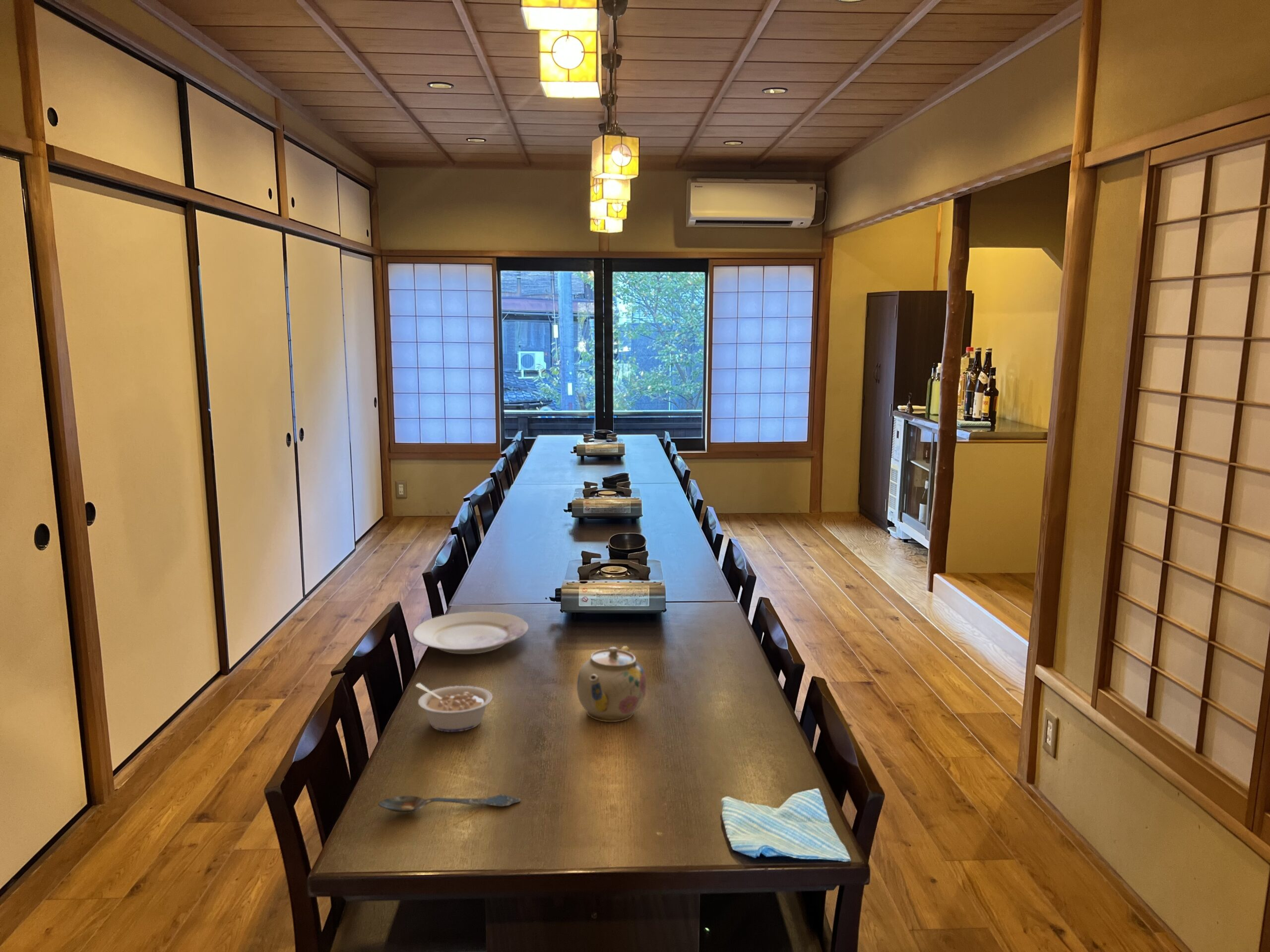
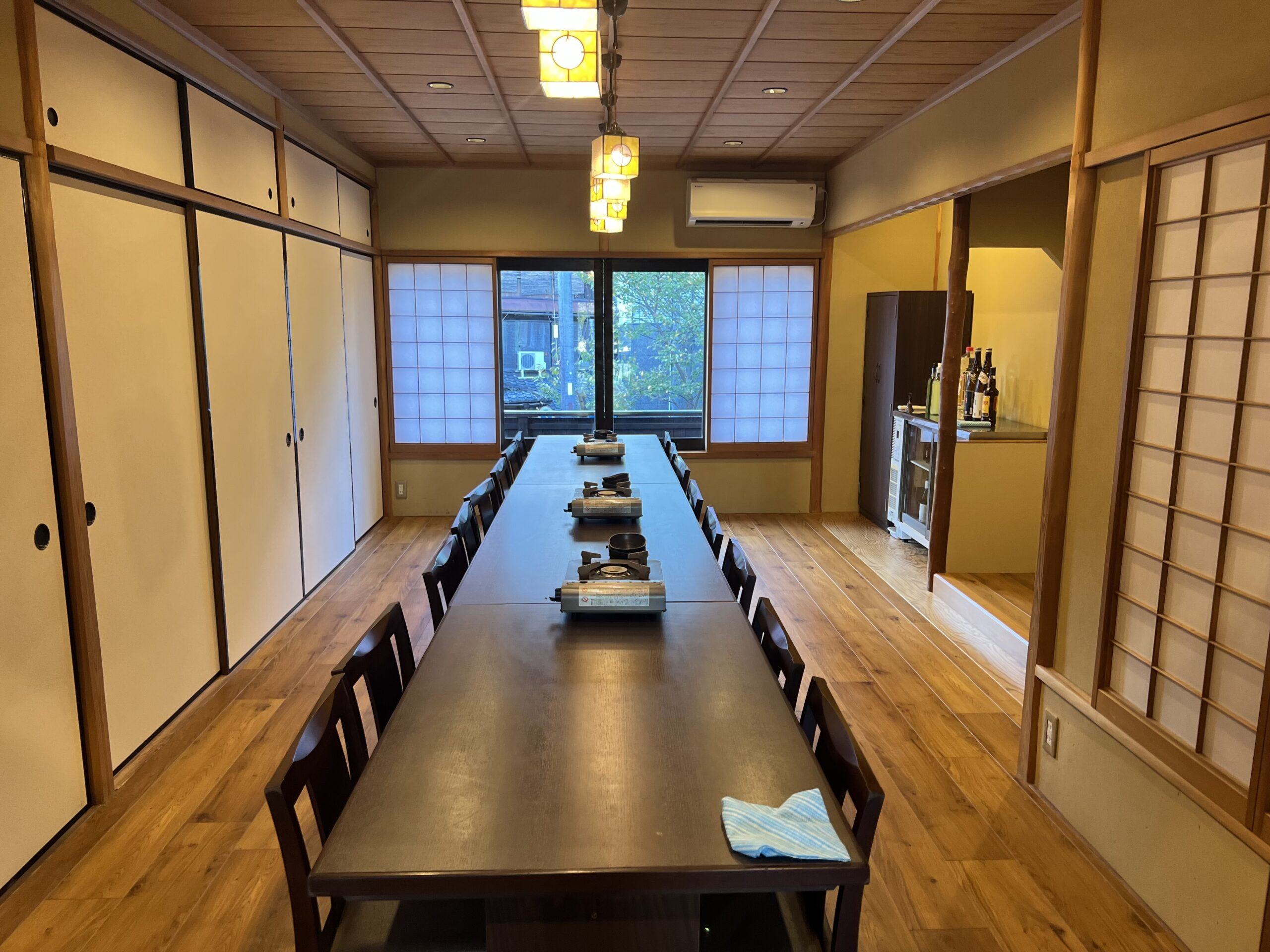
- spoon [378,794,521,814]
- teapot [576,646,647,722]
- legume [415,683,493,732]
- plate [412,611,529,654]
